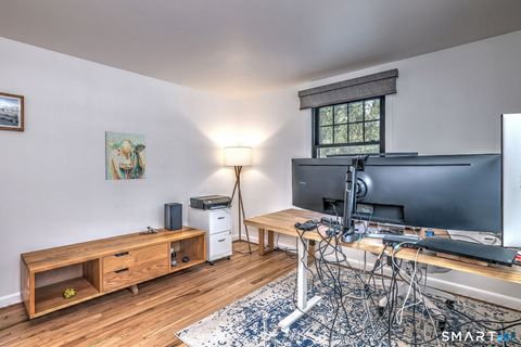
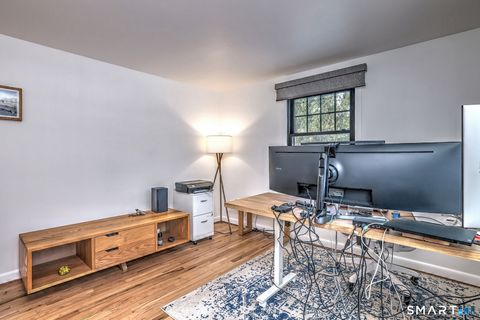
- wall art [104,130,147,181]
